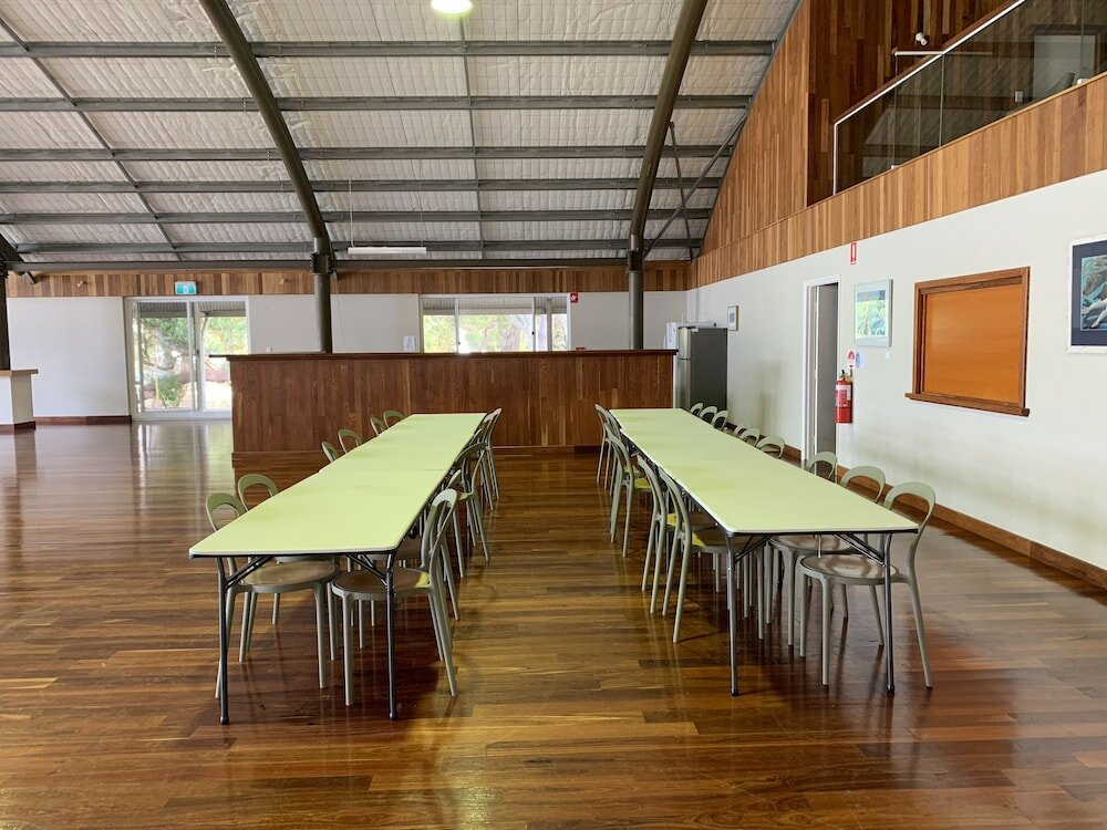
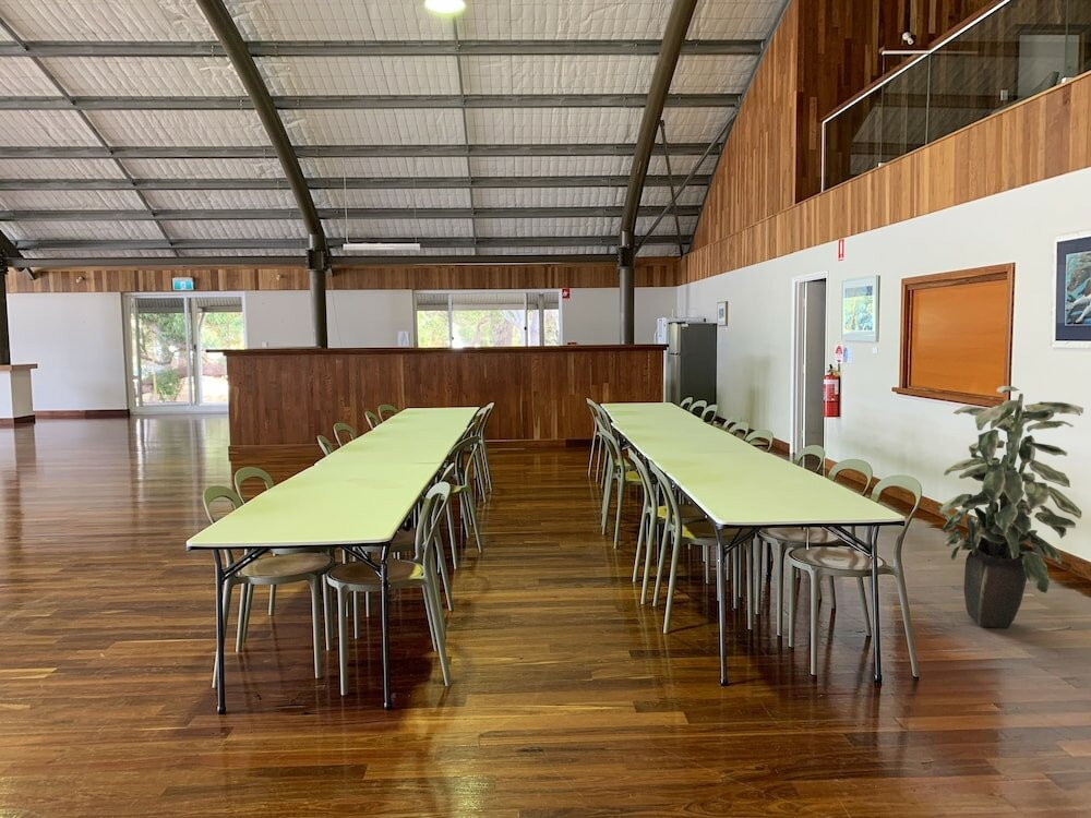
+ indoor plant [935,385,1084,629]
